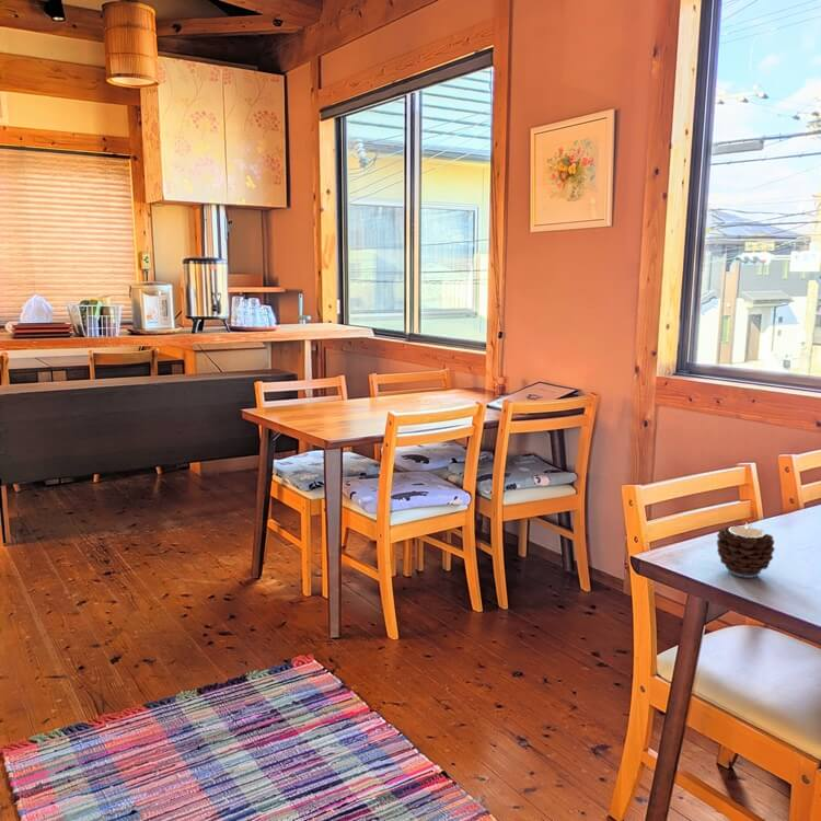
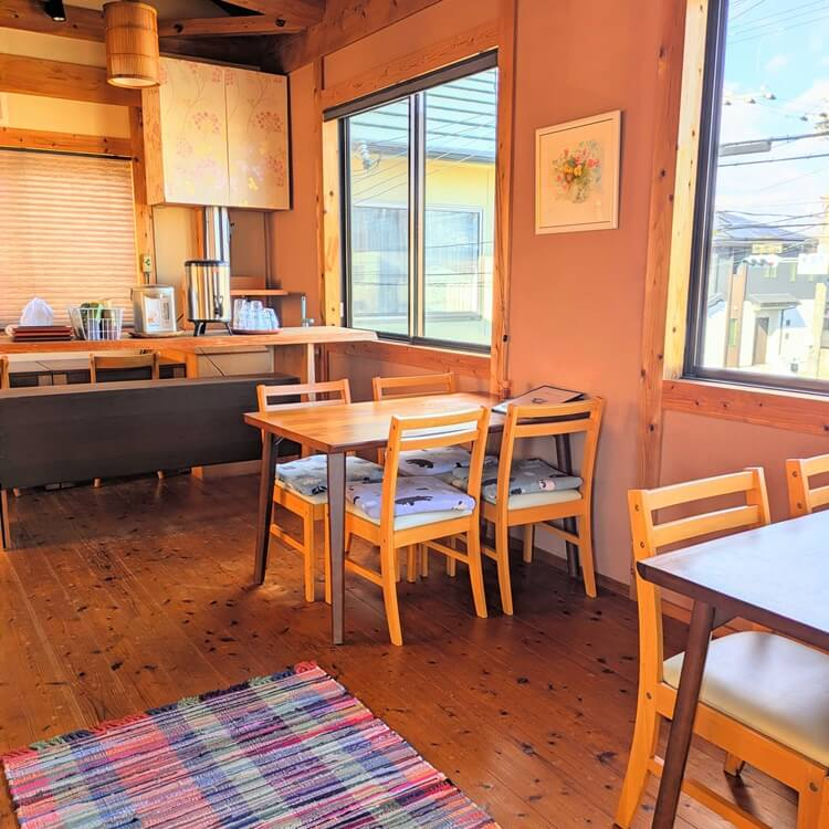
- candle [716,522,776,579]
